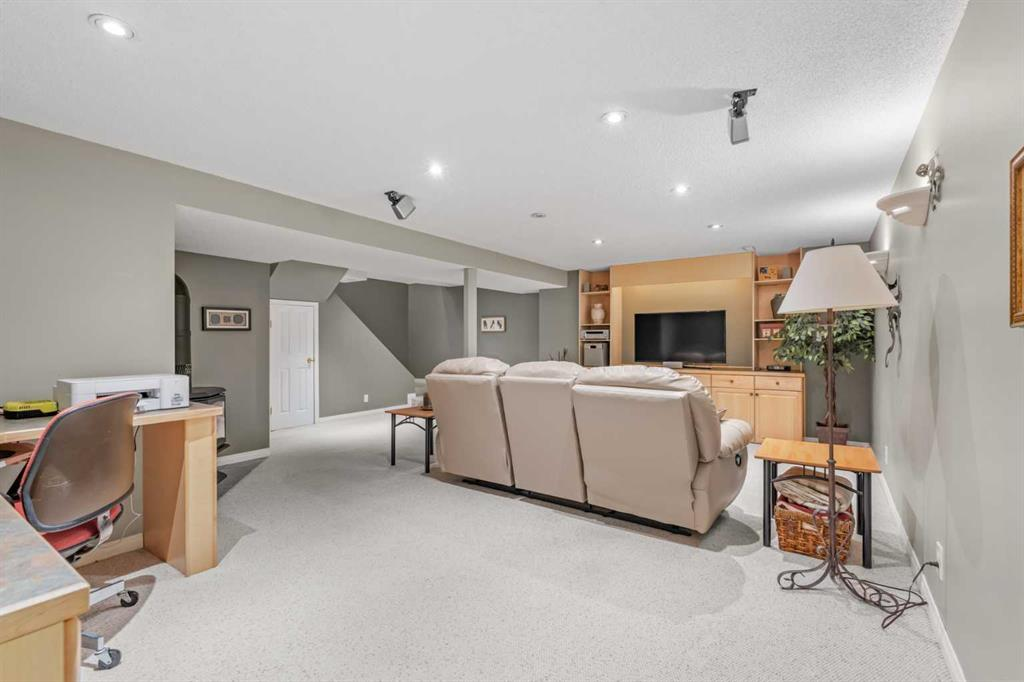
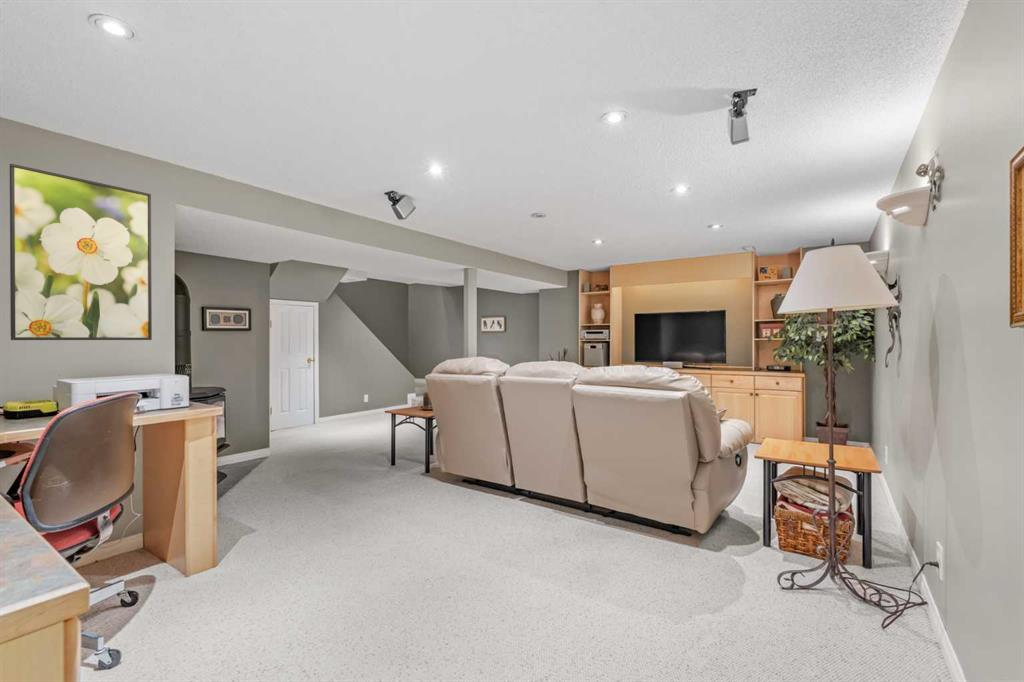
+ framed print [9,163,153,341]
